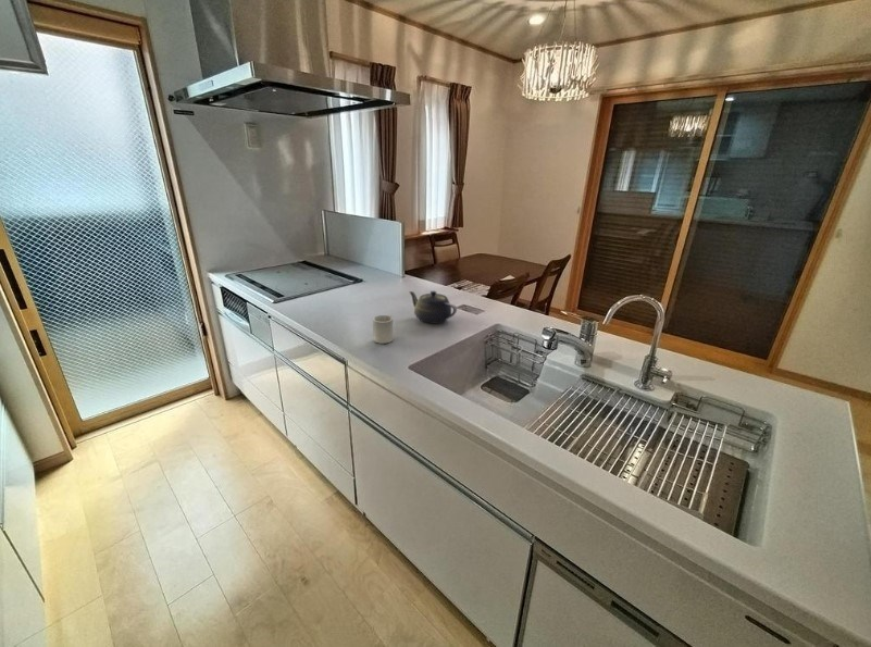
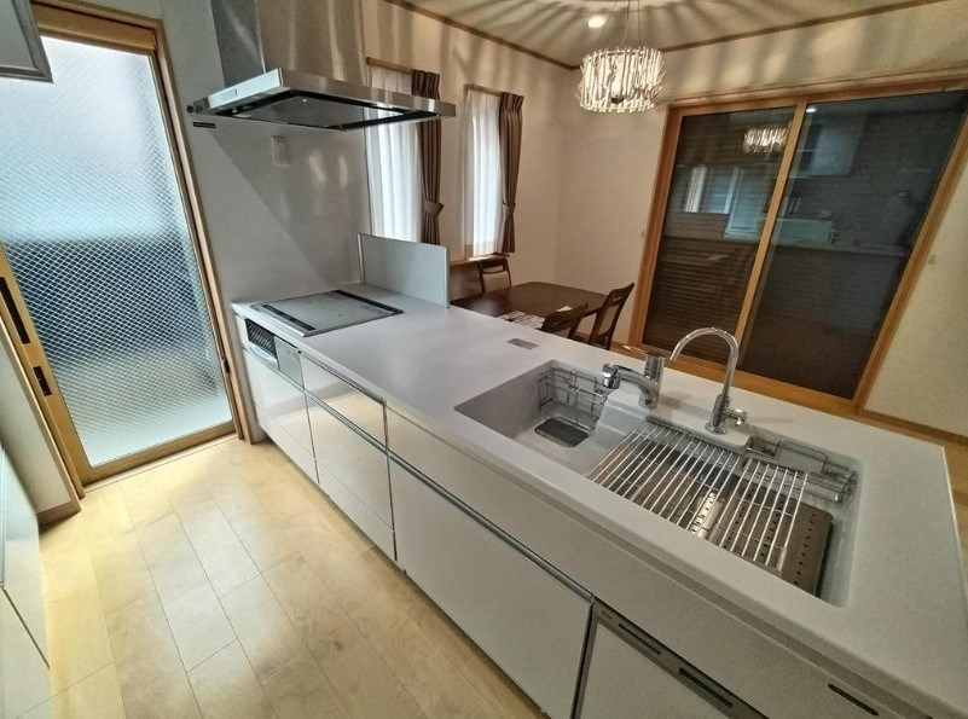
- teapot [408,289,458,325]
- cup [372,314,394,345]
